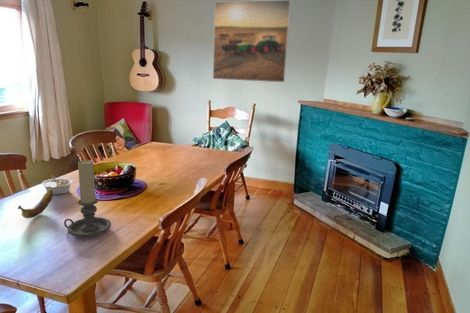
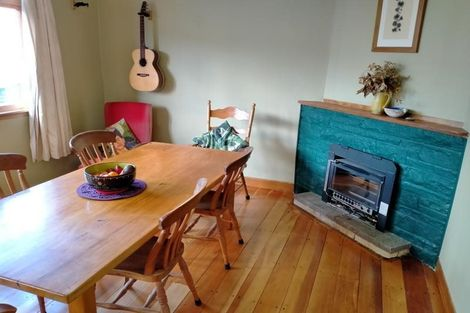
- banana [17,189,54,219]
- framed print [212,0,292,83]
- legume [41,174,74,196]
- candle holder [63,159,112,238]
